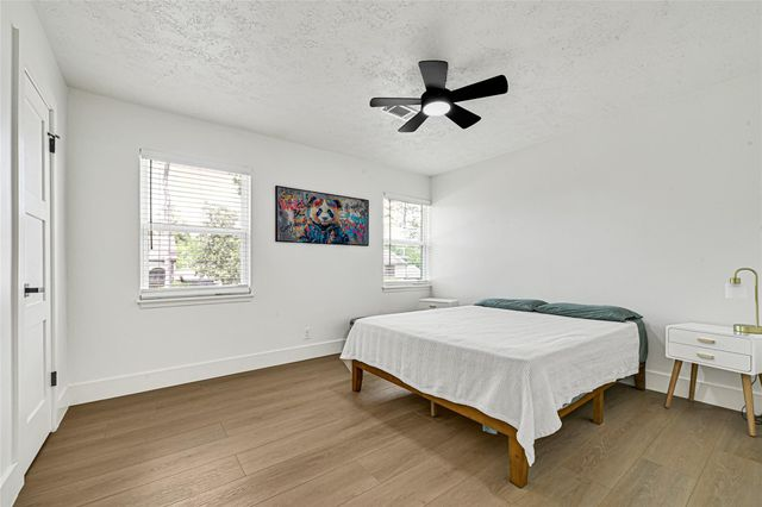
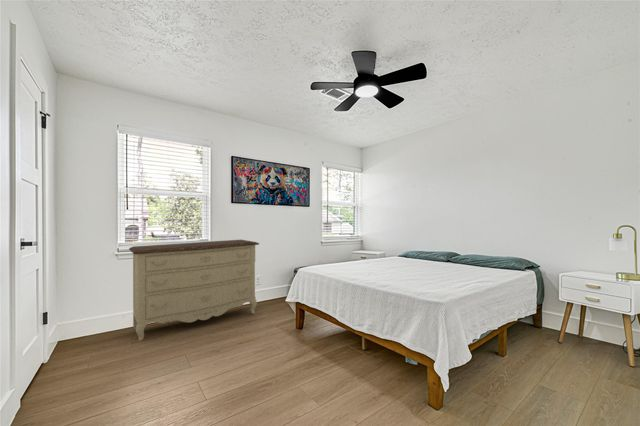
+ dresser [128,239,260,341]
